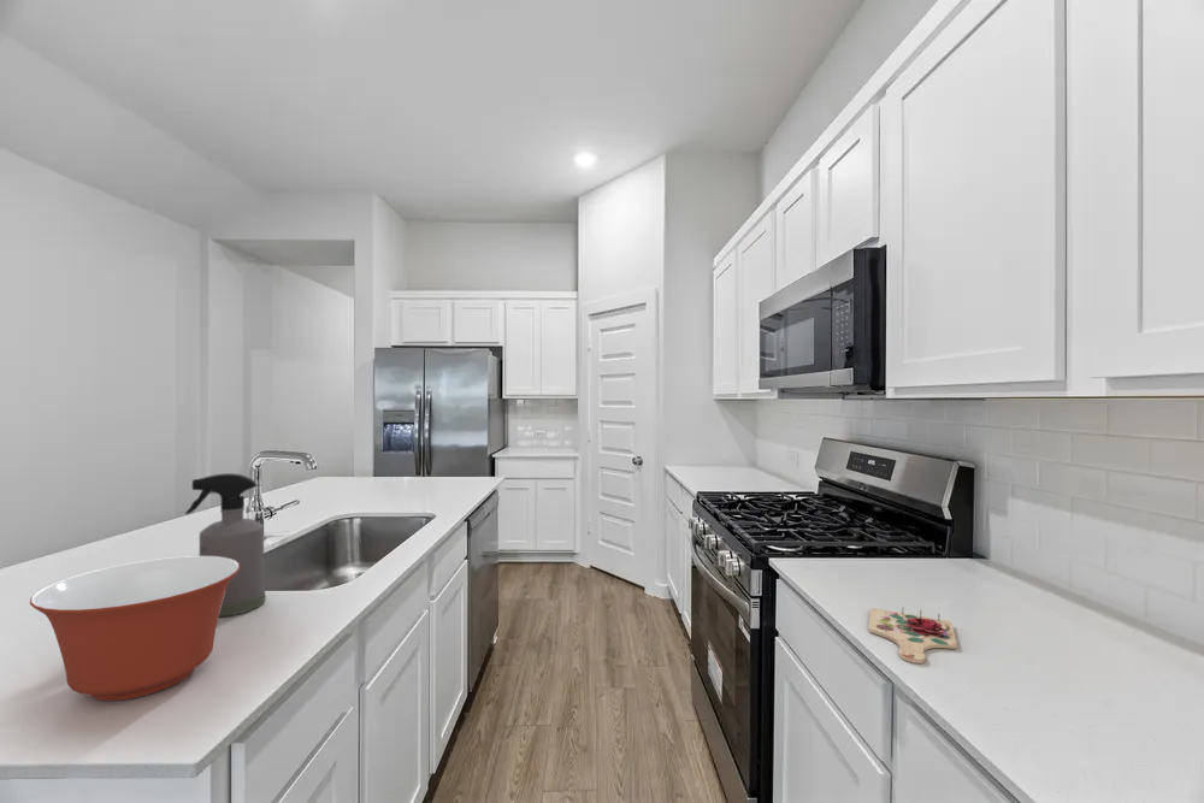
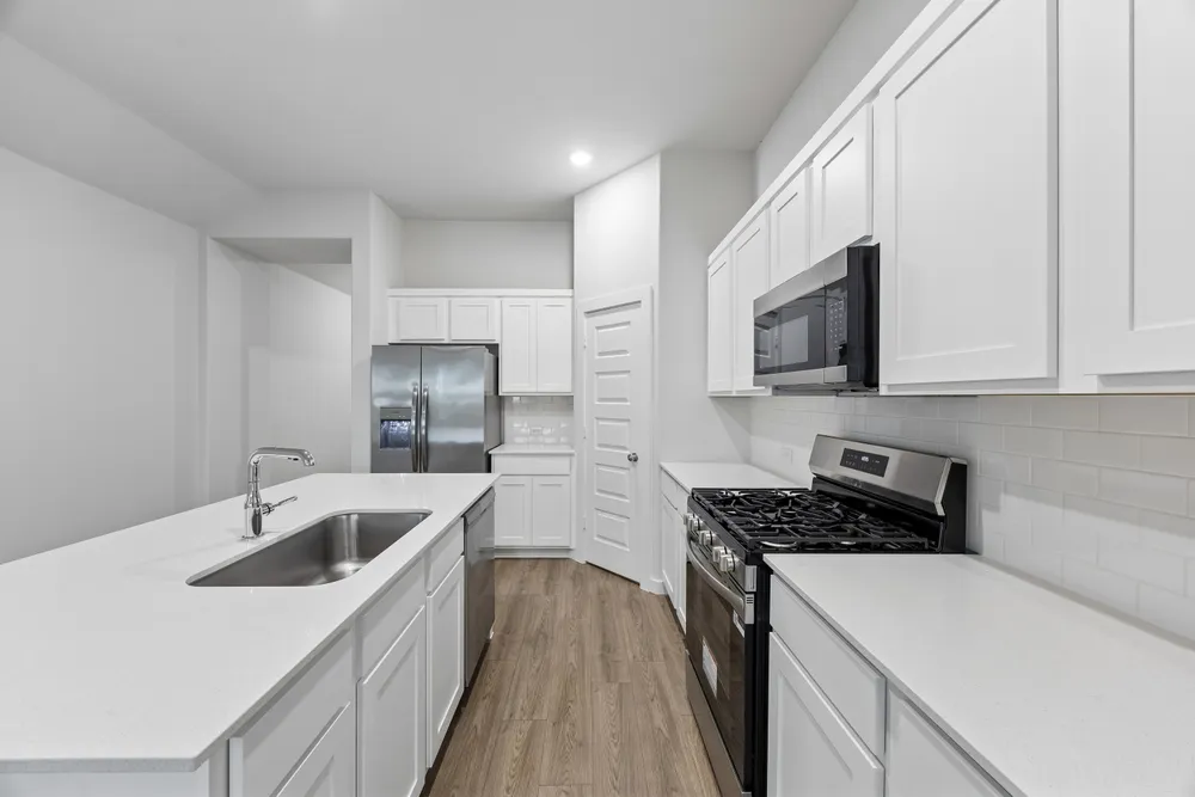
- spray bottle [184,472,266,618]
- cutting board [867,606,957,665]
- mixing bowl [29,555,240,702]
